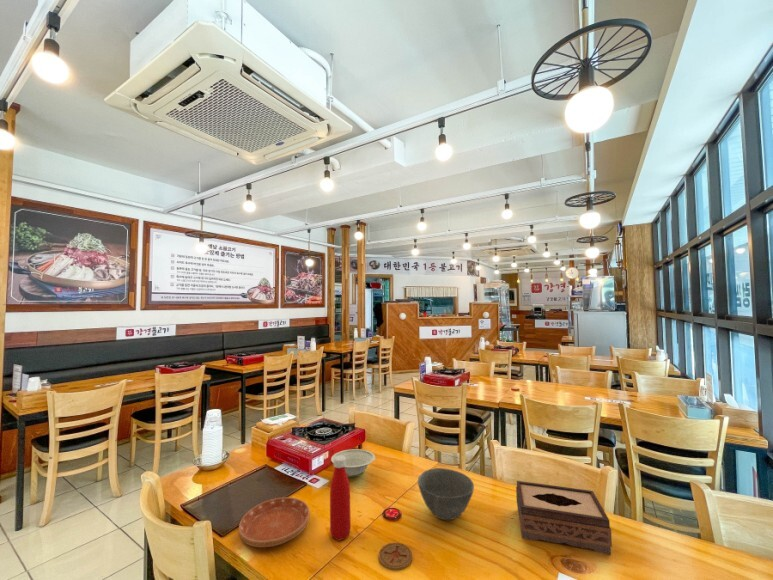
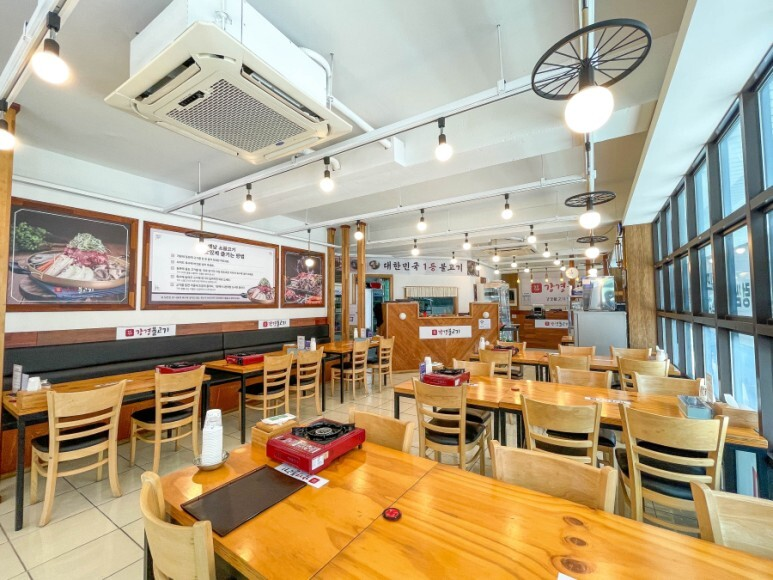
- bowl [417,467,475,521]
- bottle [329,456,352,542]
- coaster [378,542,413,571]
- saucer [238,496,311,548]
- tissue box [515,480,613,555]
- bowl [330,448,376,478]
